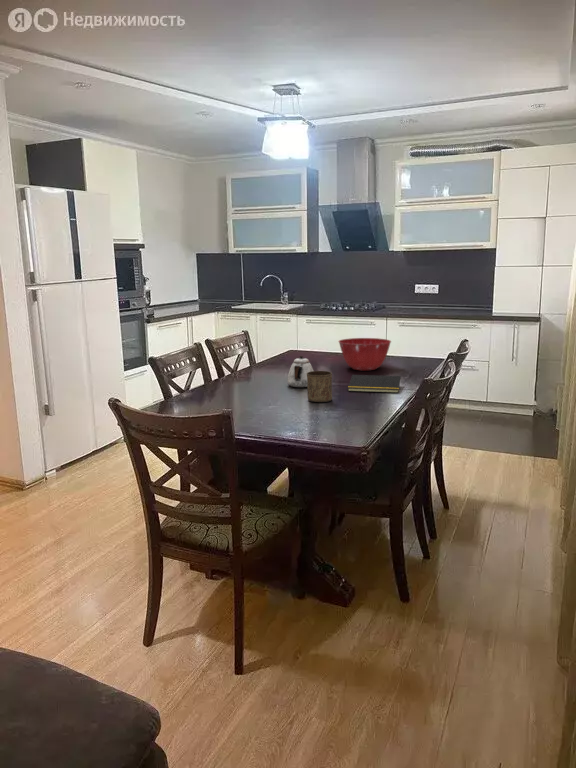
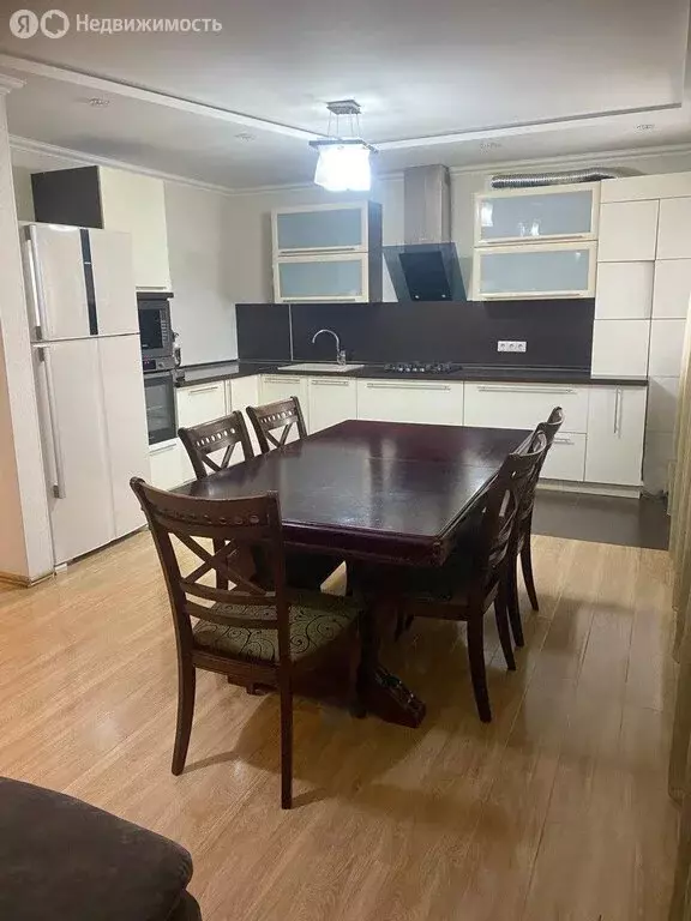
- mixing bowl [338,337,392,371]
- teapot [287,355,314,389]
- notepad [347,374,401,394]
- cup [307,370,333,403]
